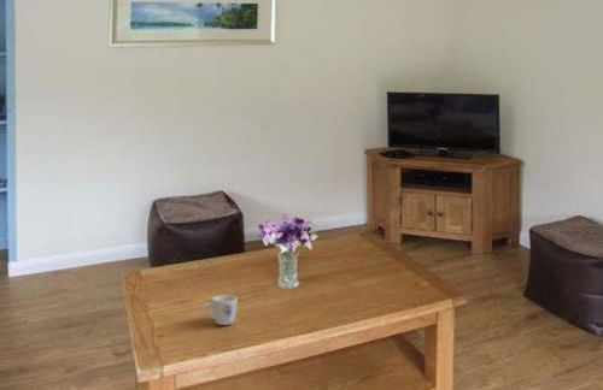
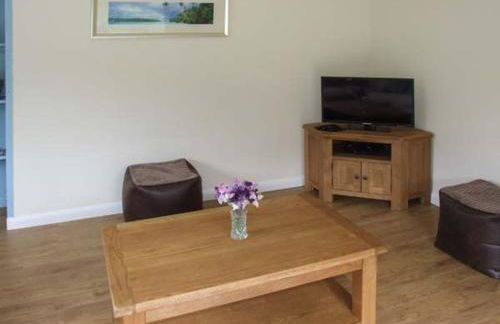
- mug [201,294,239,326]
